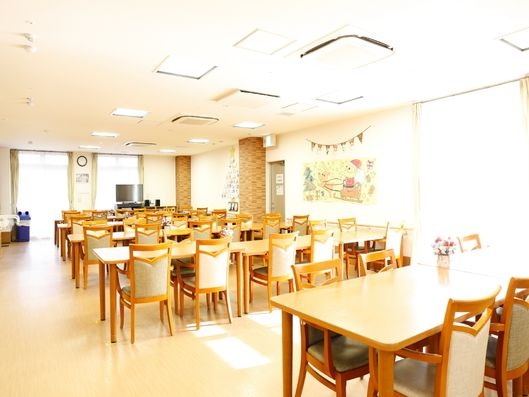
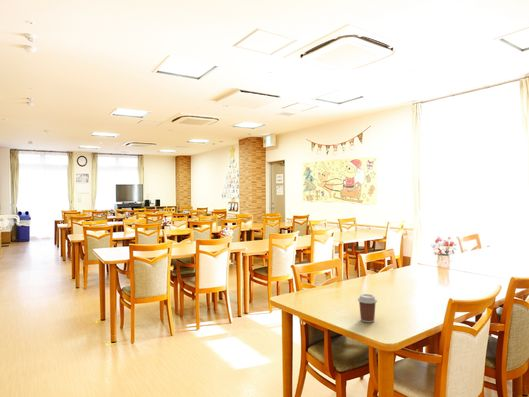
+ coffee cup [357,293,378,323]
